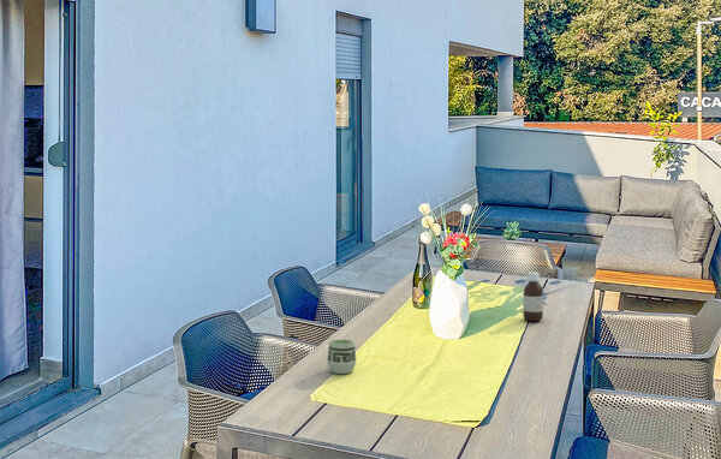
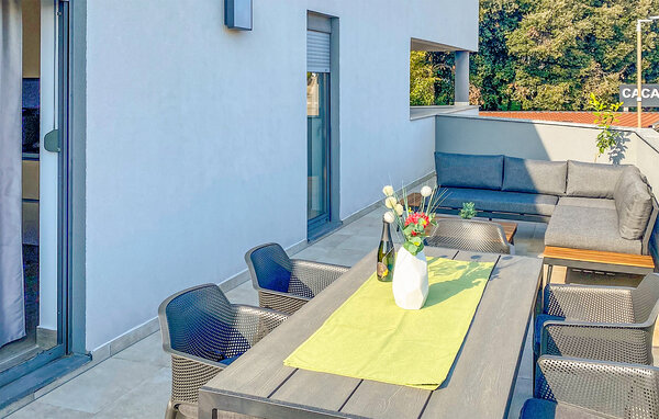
- bottle [522,272,544,322]
- cup [326,338,357,375]
